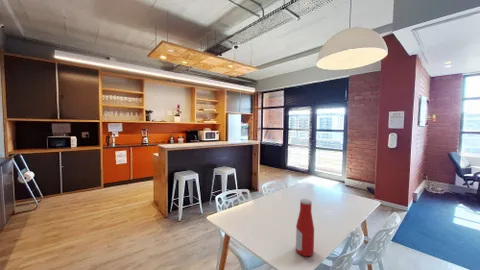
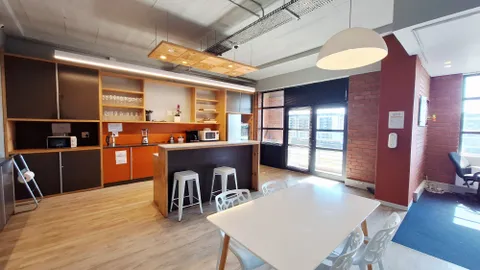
- bottle [295,198,315,257]
